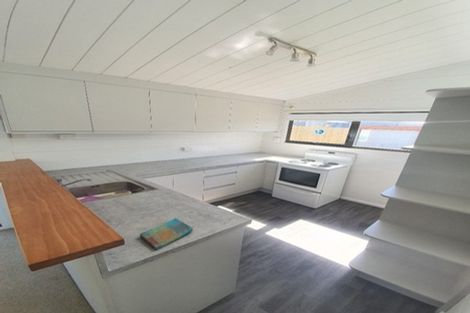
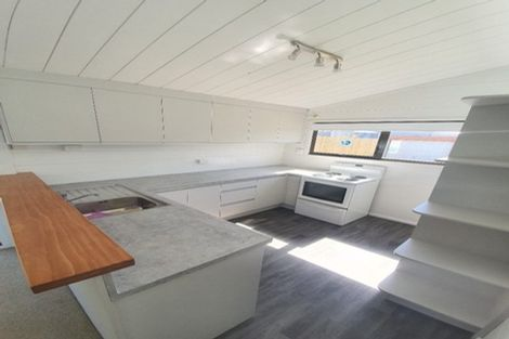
- dish towel [139,217,194,251]
